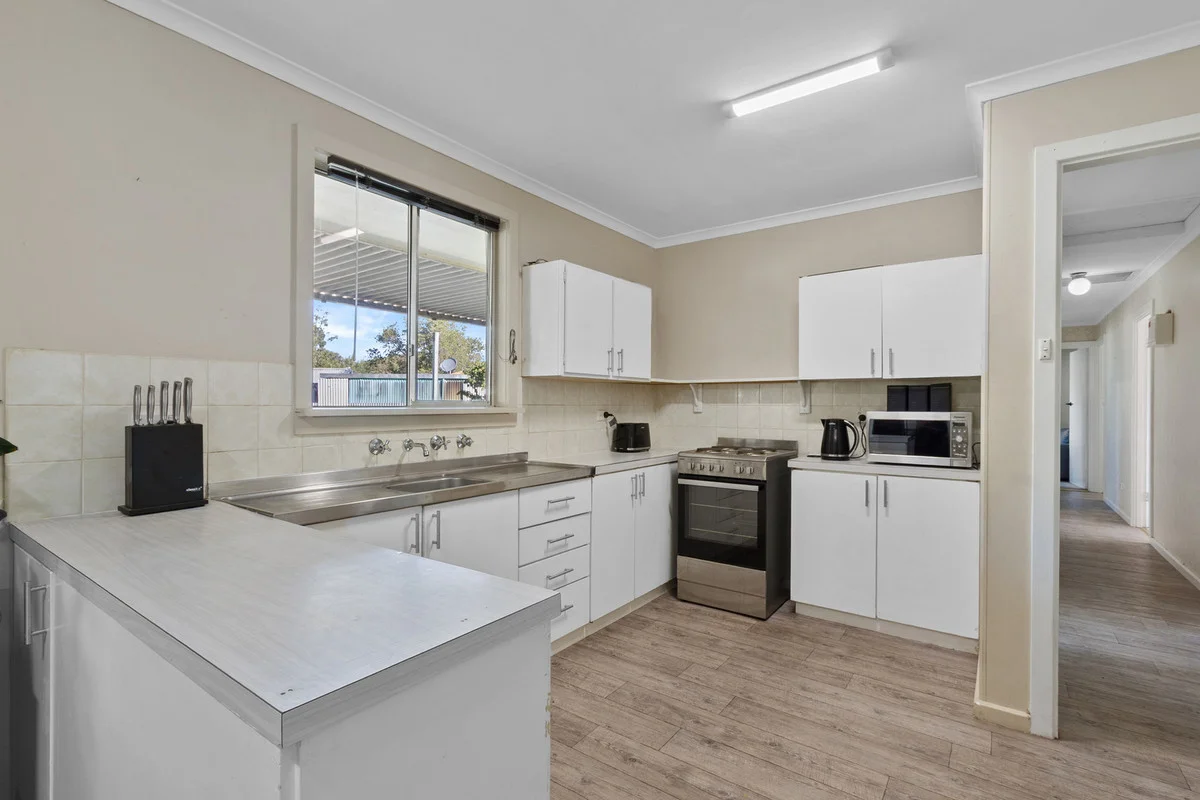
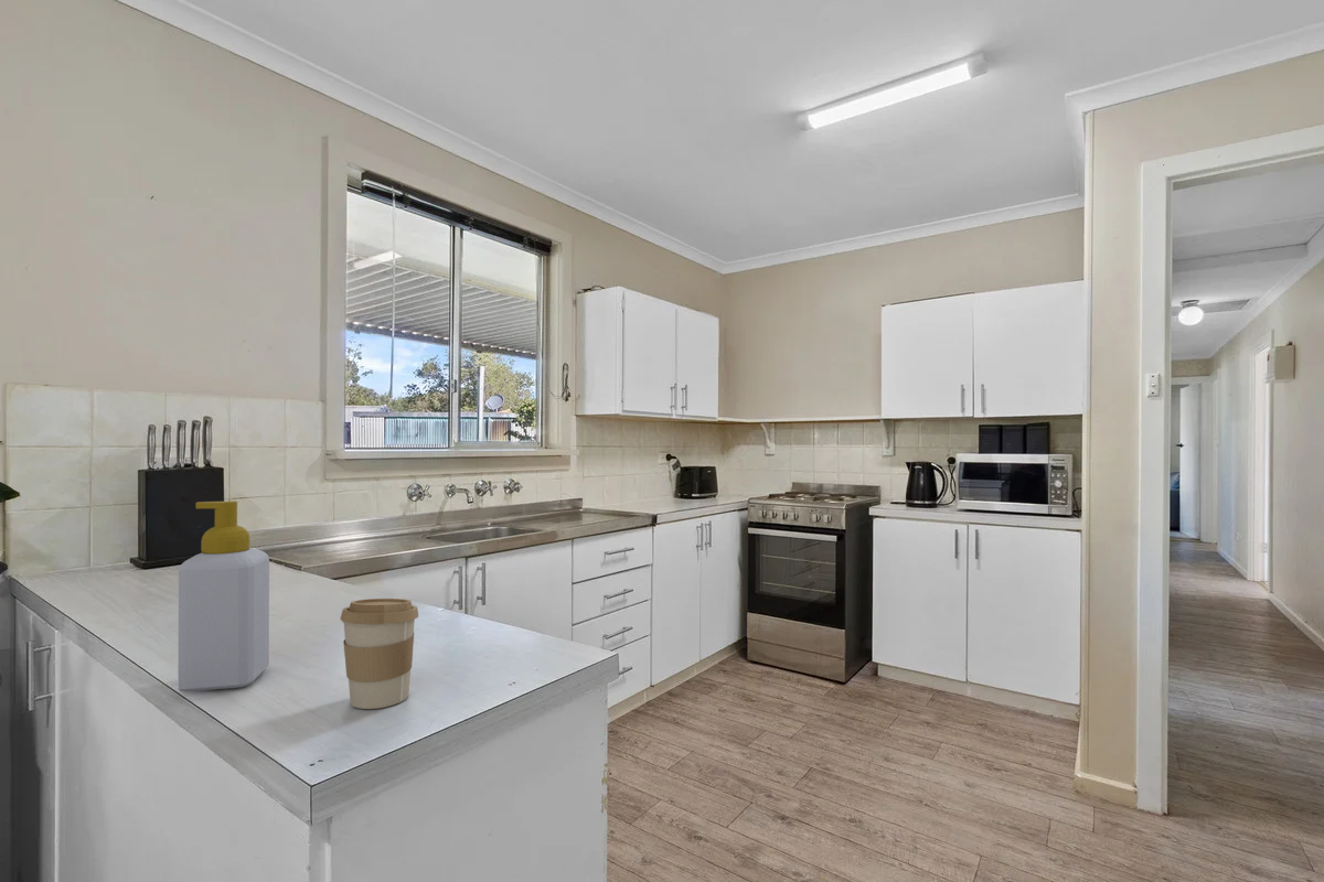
+ coffee cup [340,598,419,710]
+ soap bottle [178,501,270,692]
